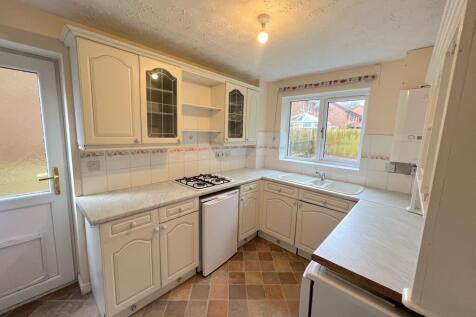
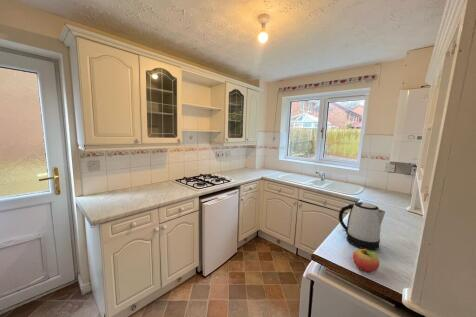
+ fruit [352,248,380,273]
+ kettle [338,201,386,251]
